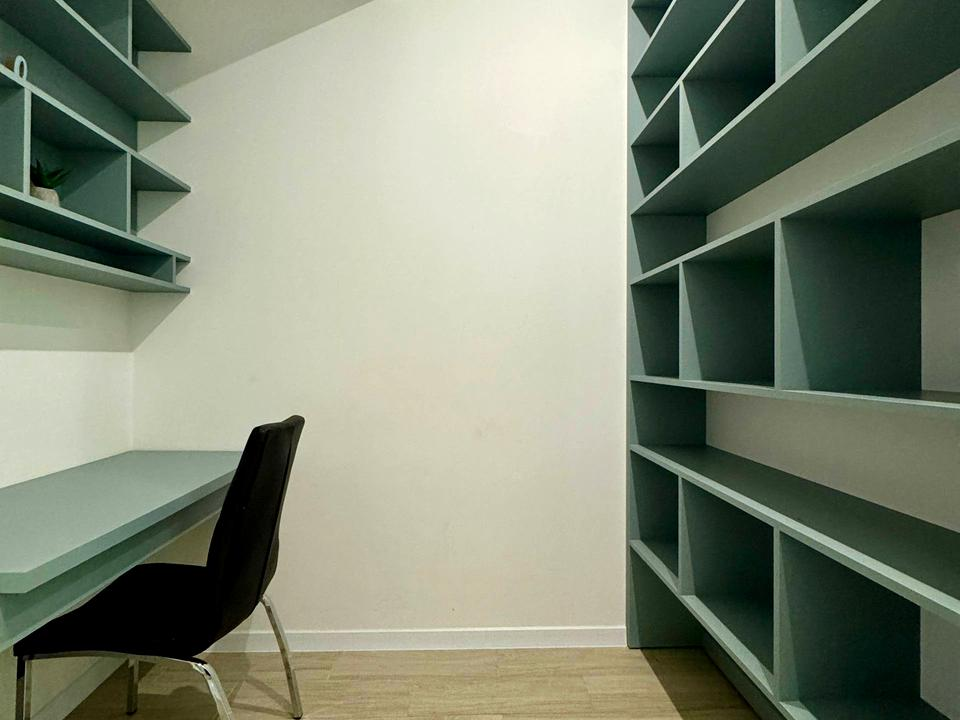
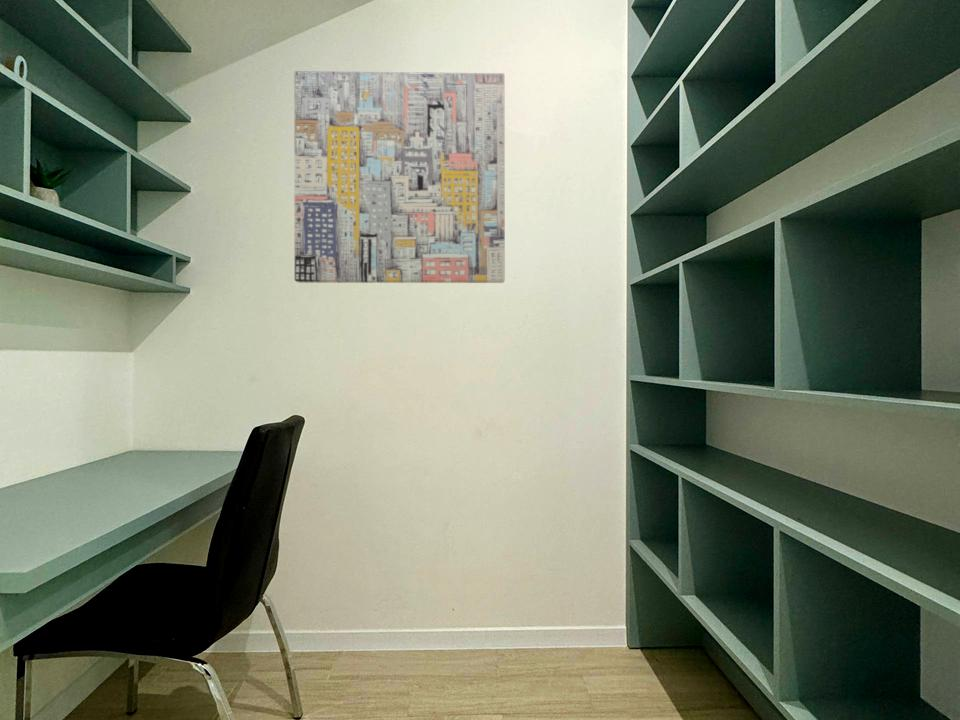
+ wall art [293,70,506,284]
